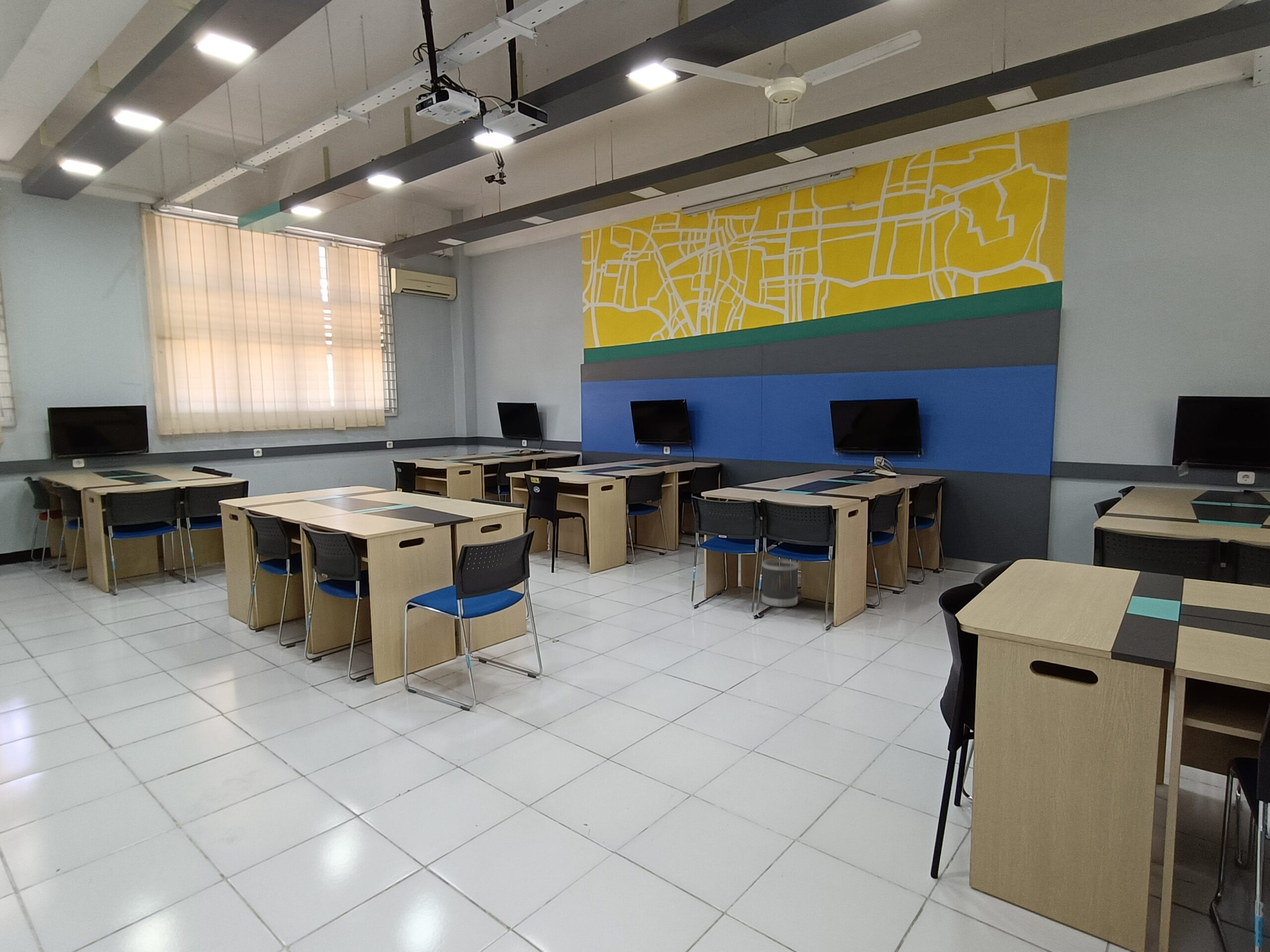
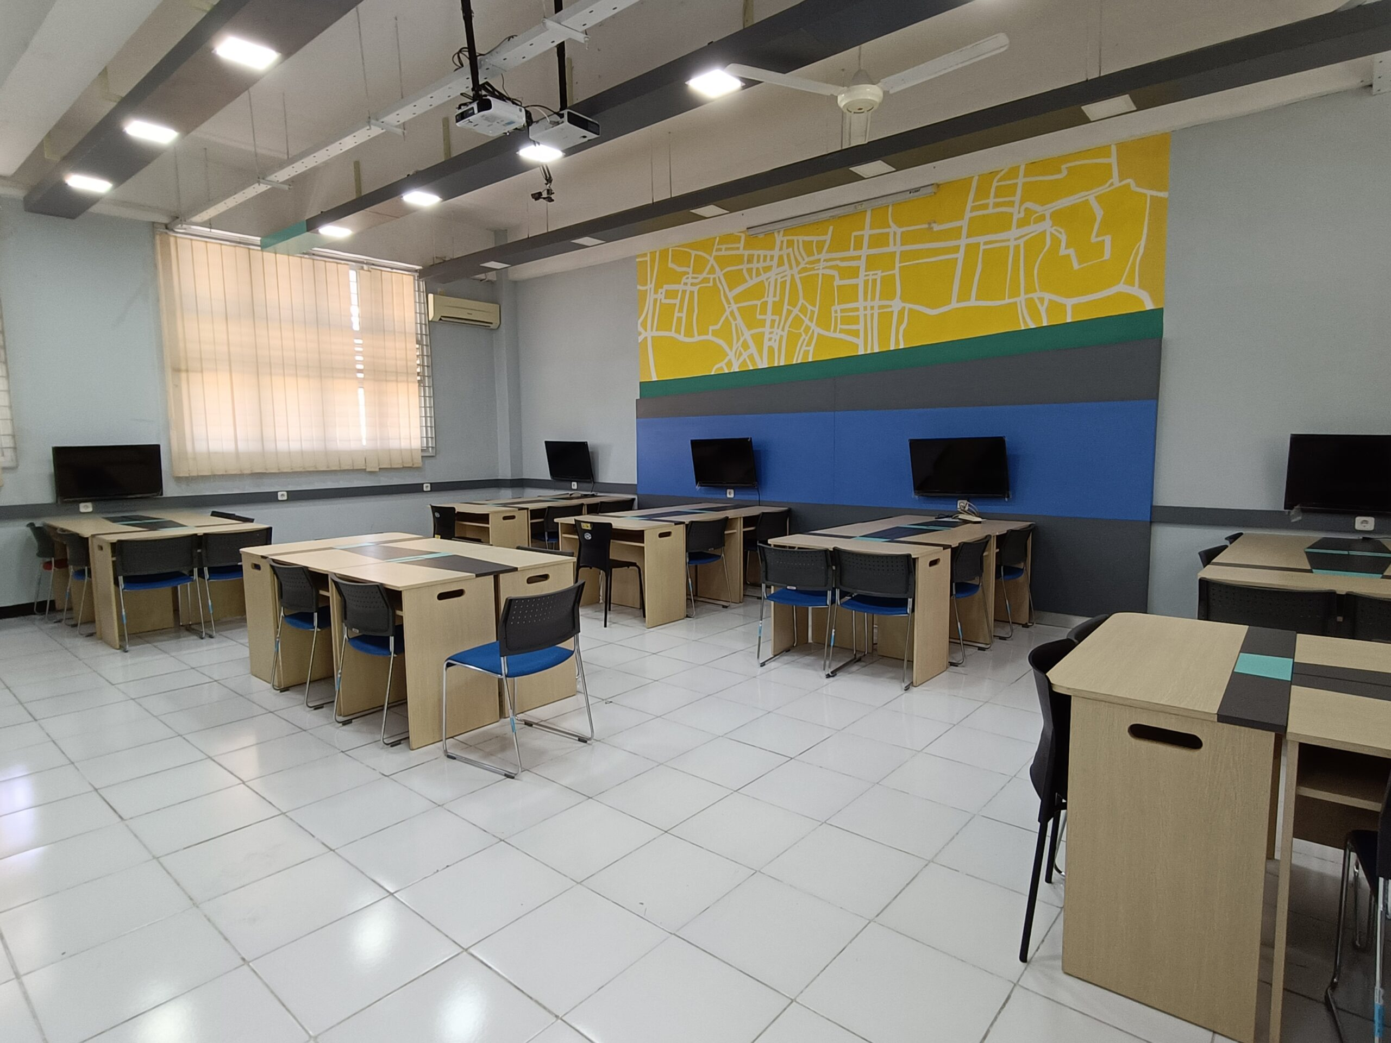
- wastebasket [761,558,799,608]
